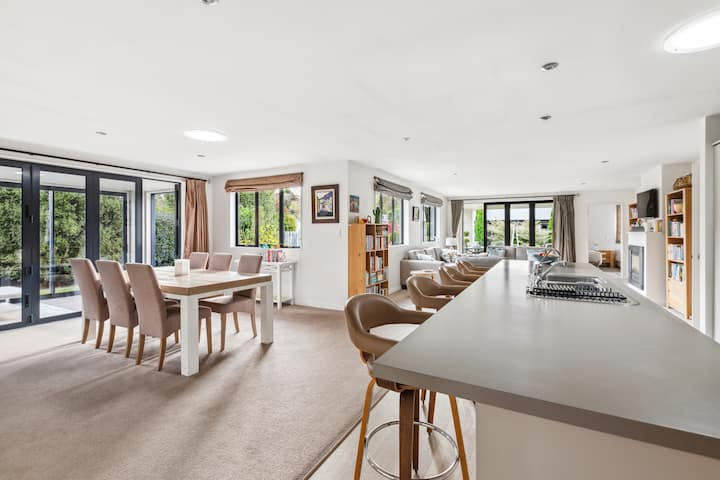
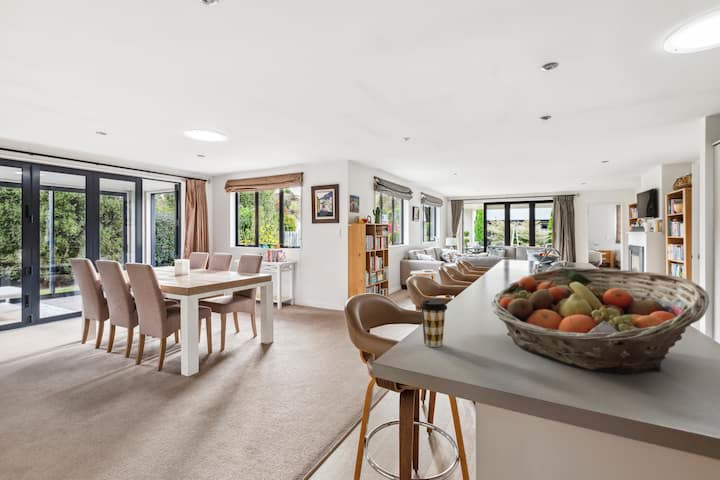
+ coffee cup [419,299,448,348]
+ fruit basket [490,267,710,374]
